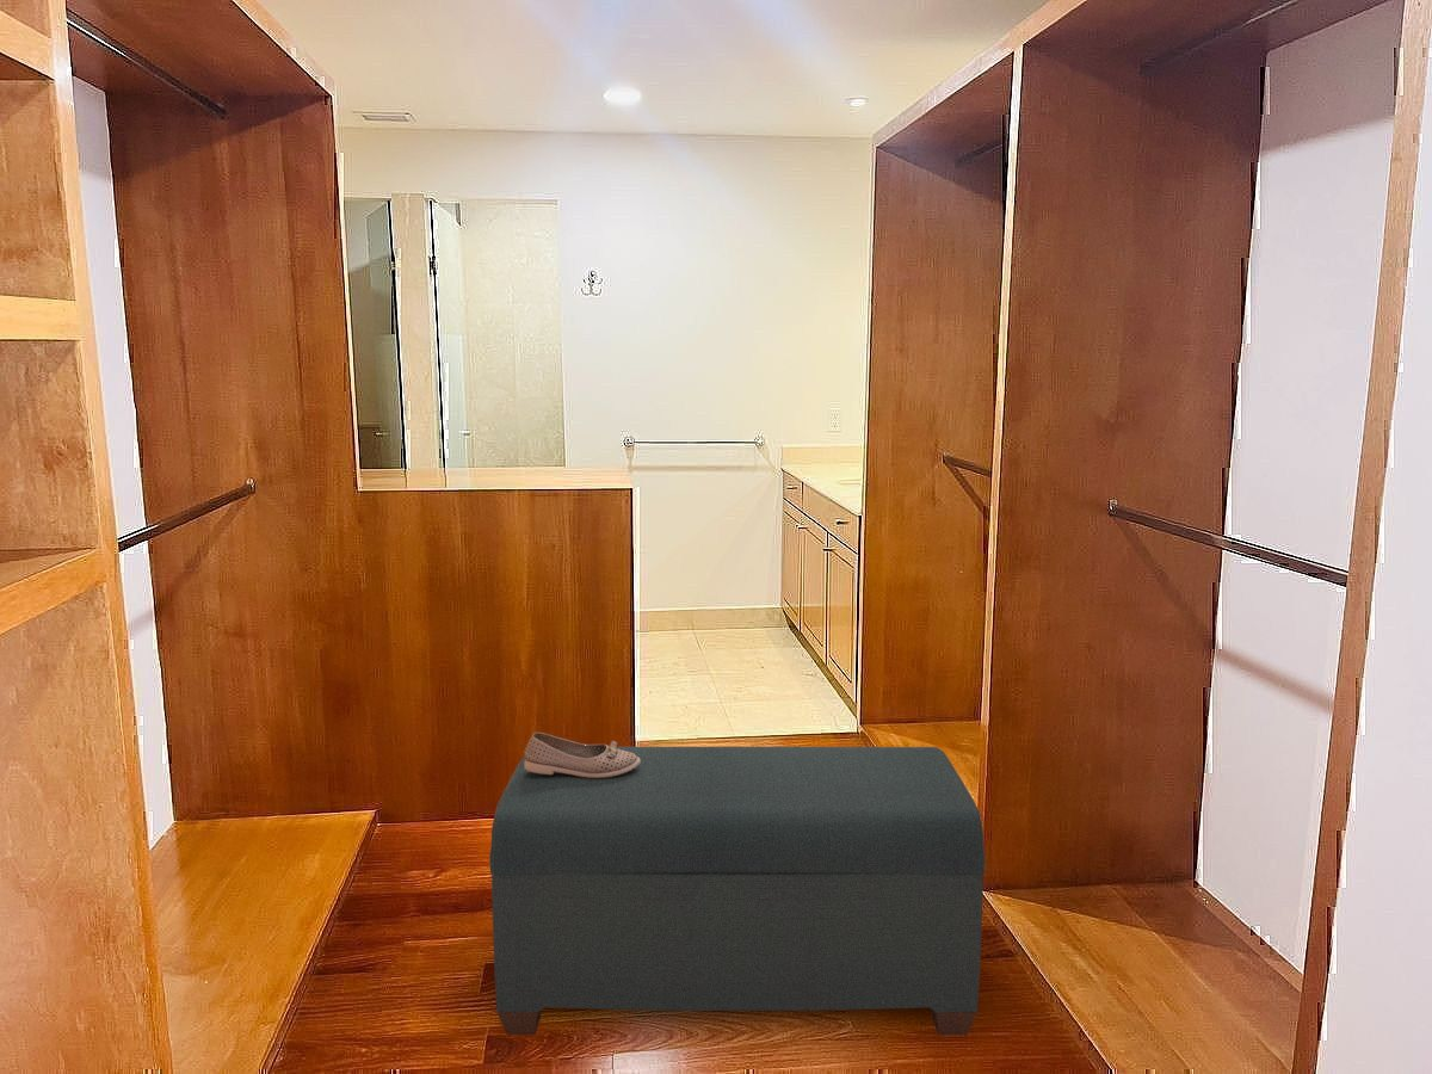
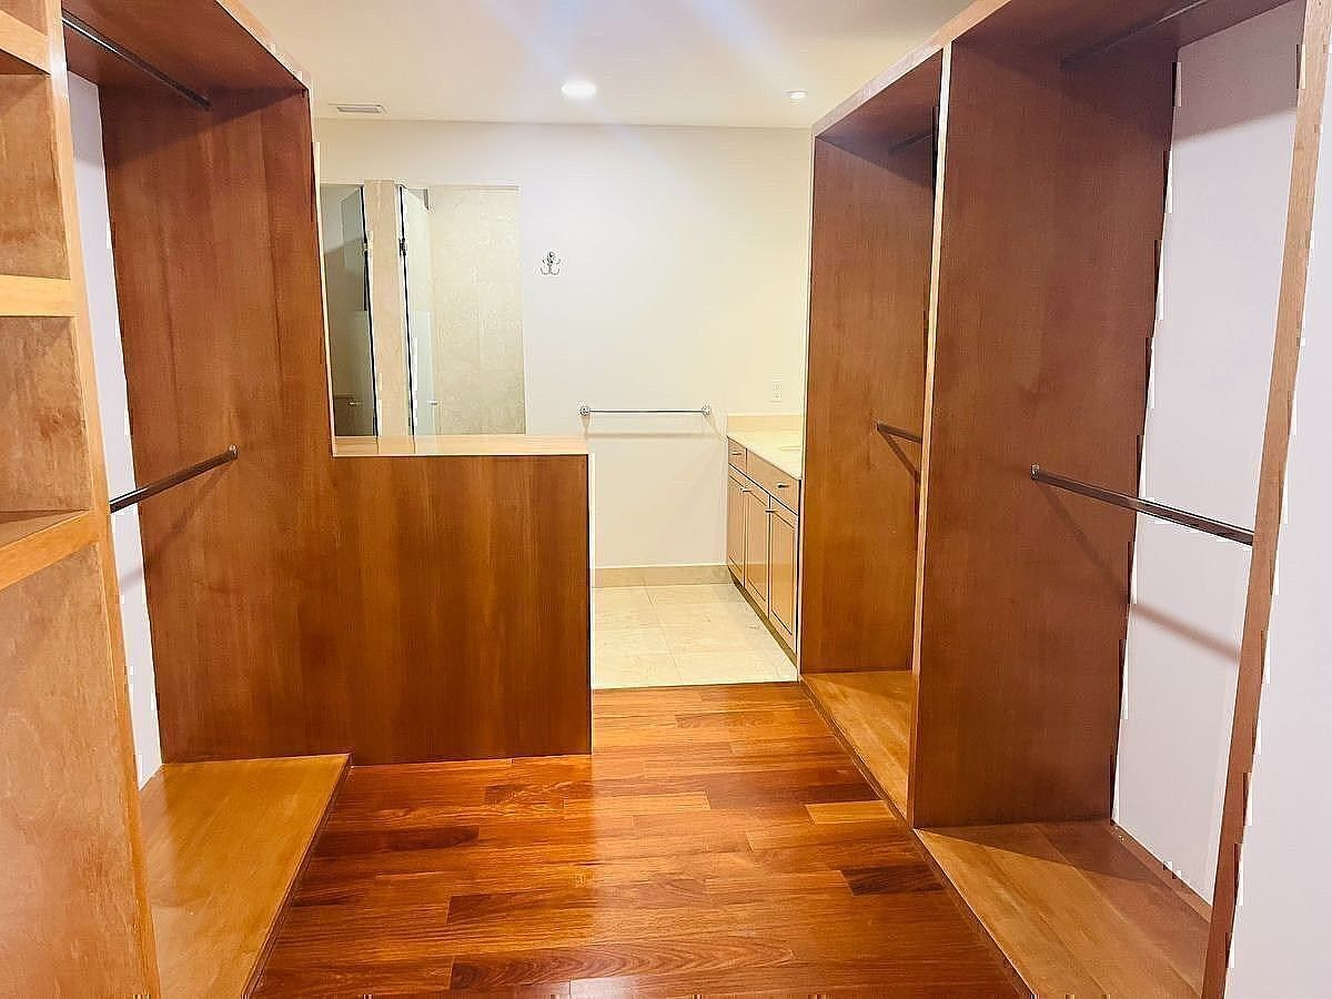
- bench [488,746,987,1036]
- shoe [523,732,641,778]
